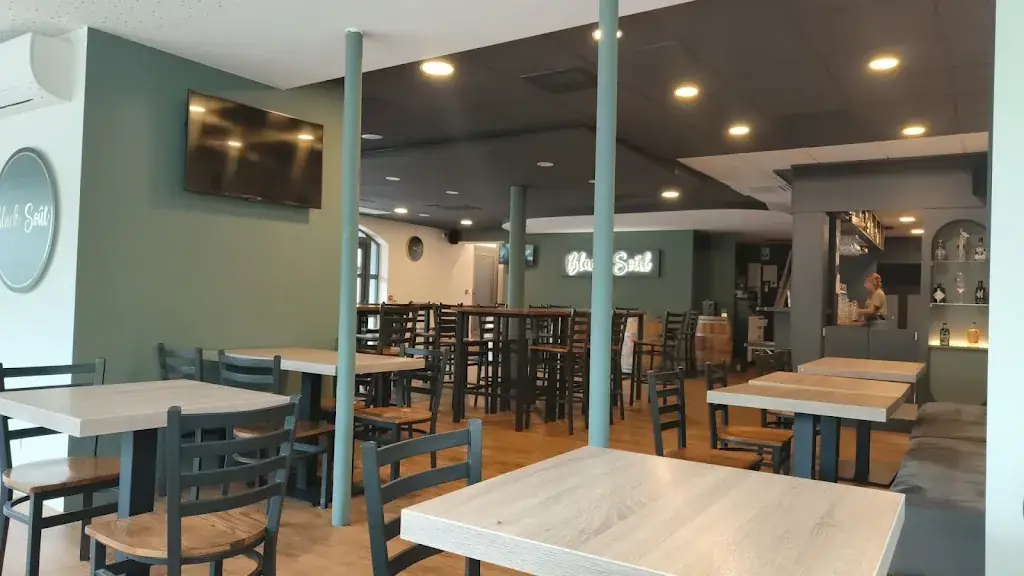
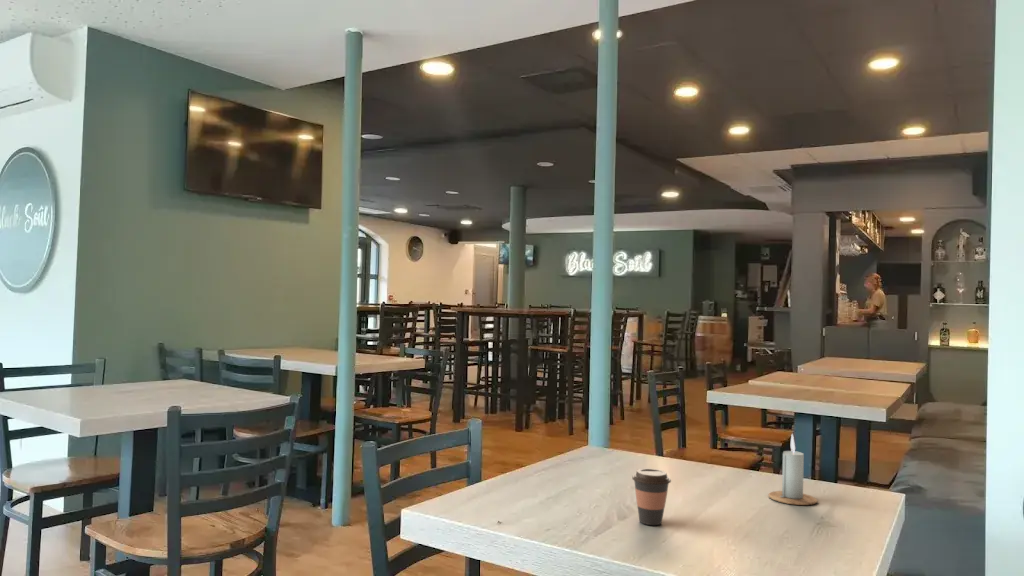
+ candle [768,433,818,506]
+ coffee cup [631,468,672,526]
